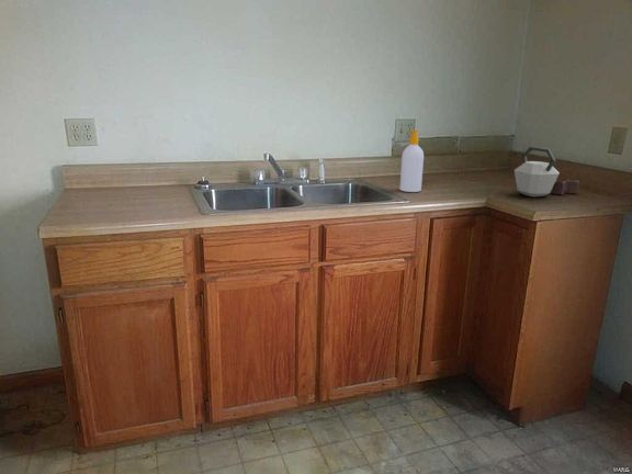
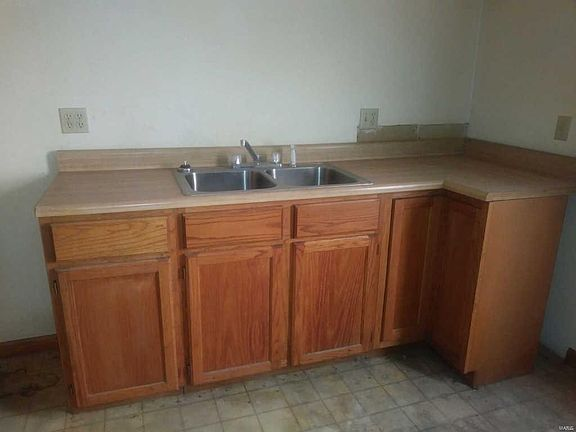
- kettle [514,146,580,198]
- soap bottle [398,128,425,193]
